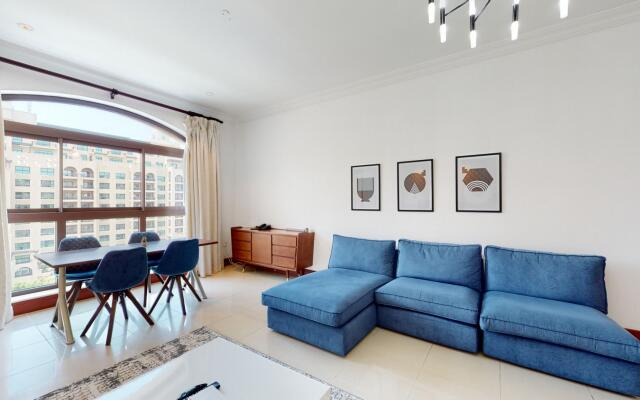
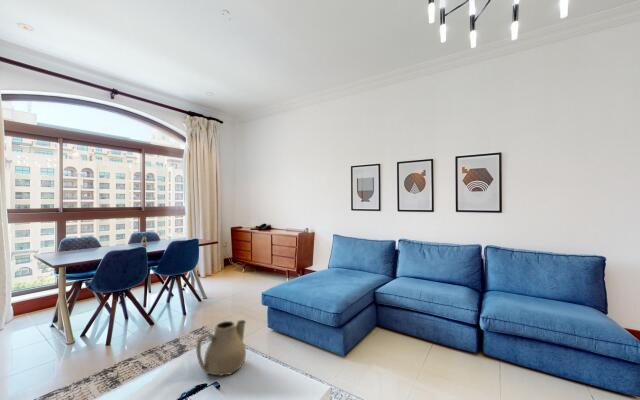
+ teapot [195,319,247,377]
